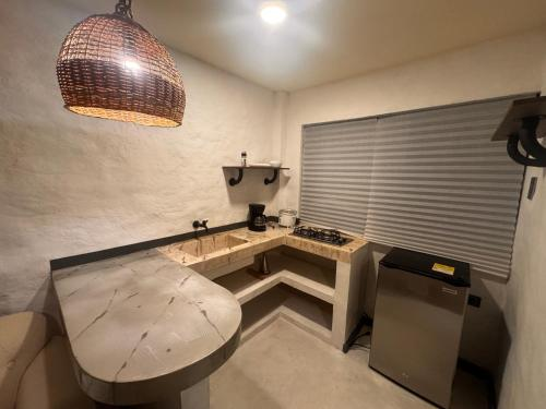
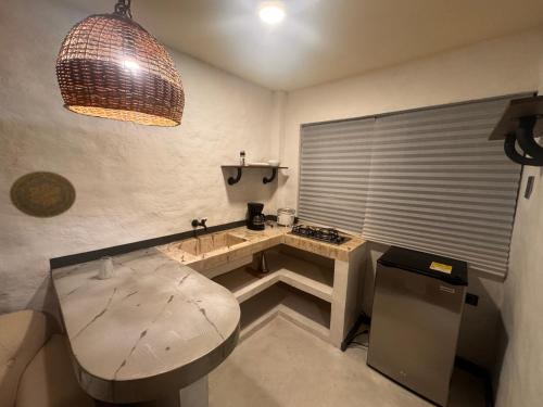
+ decorative plate [9,170,77,219]
+ saltshaker [97,255,116,280]
